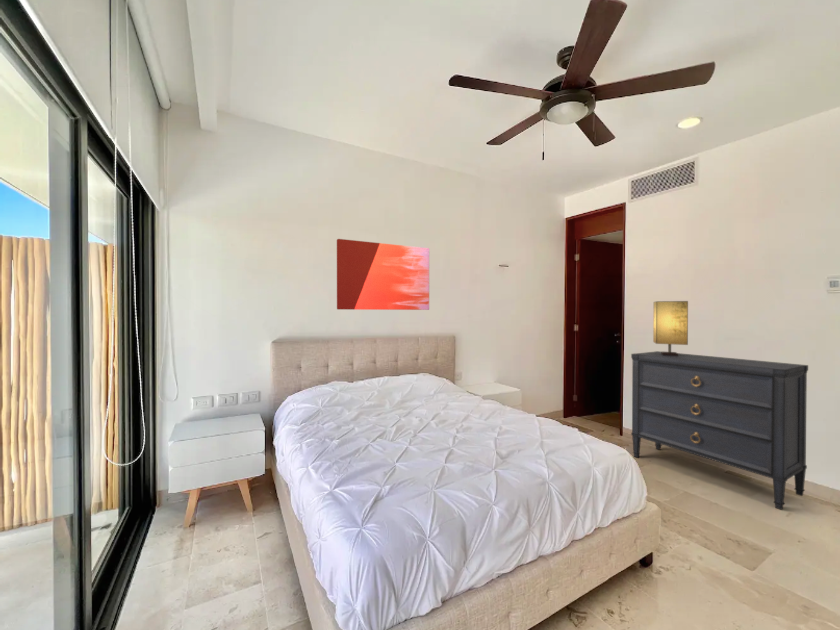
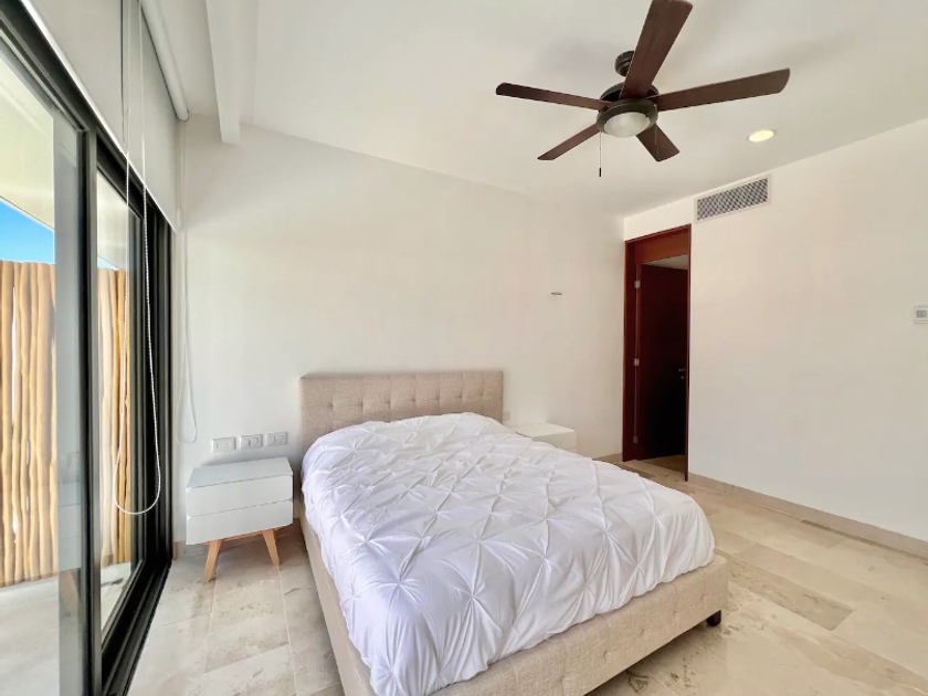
- dresser [630,350,809,511]
- table lamp [652,300,689,356]
- wall art [336,238,430,311]
